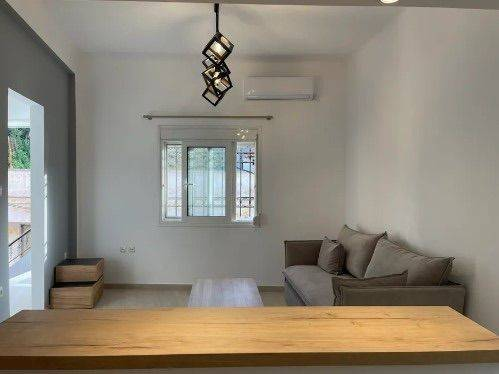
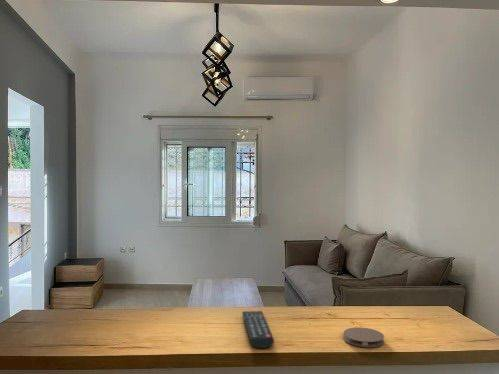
+ remote control [241,310,275,349]
+ coaster [343,326,385,348]
